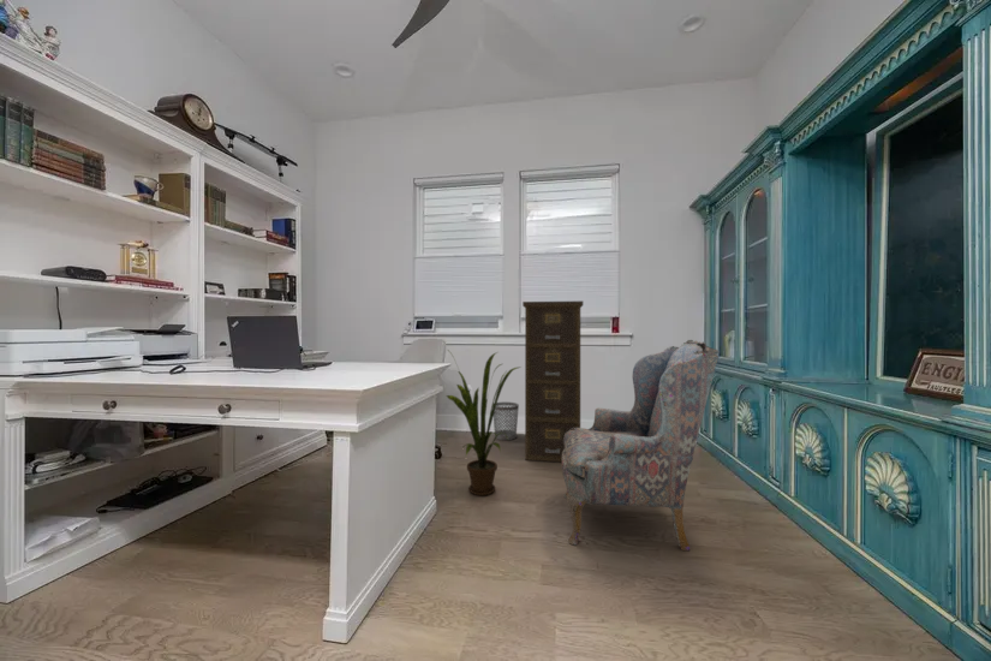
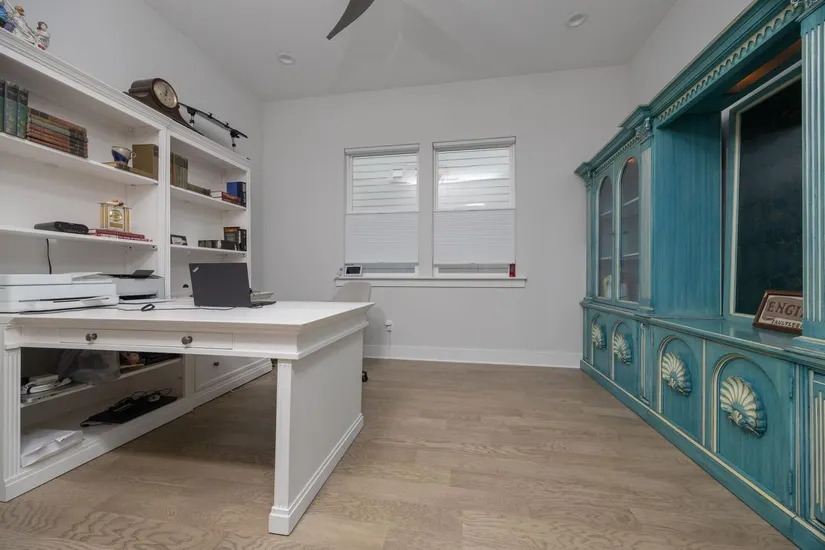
- armchair [561,339,720,552]
- house plant [444,350,523,496]
- wastebasket [491,401,520,441]
- filing cabinet [521,300,584,463]
